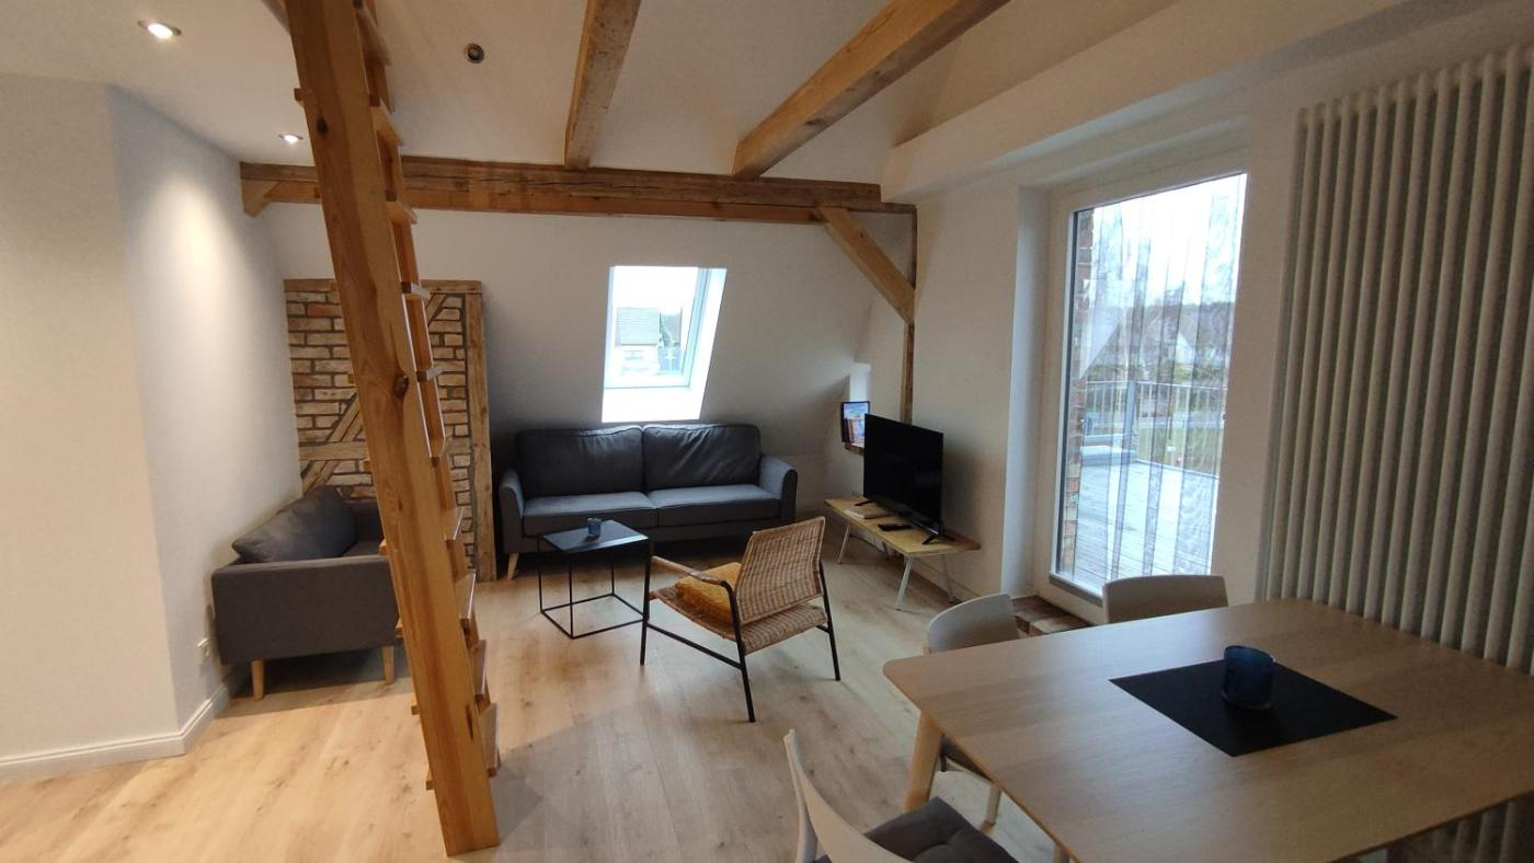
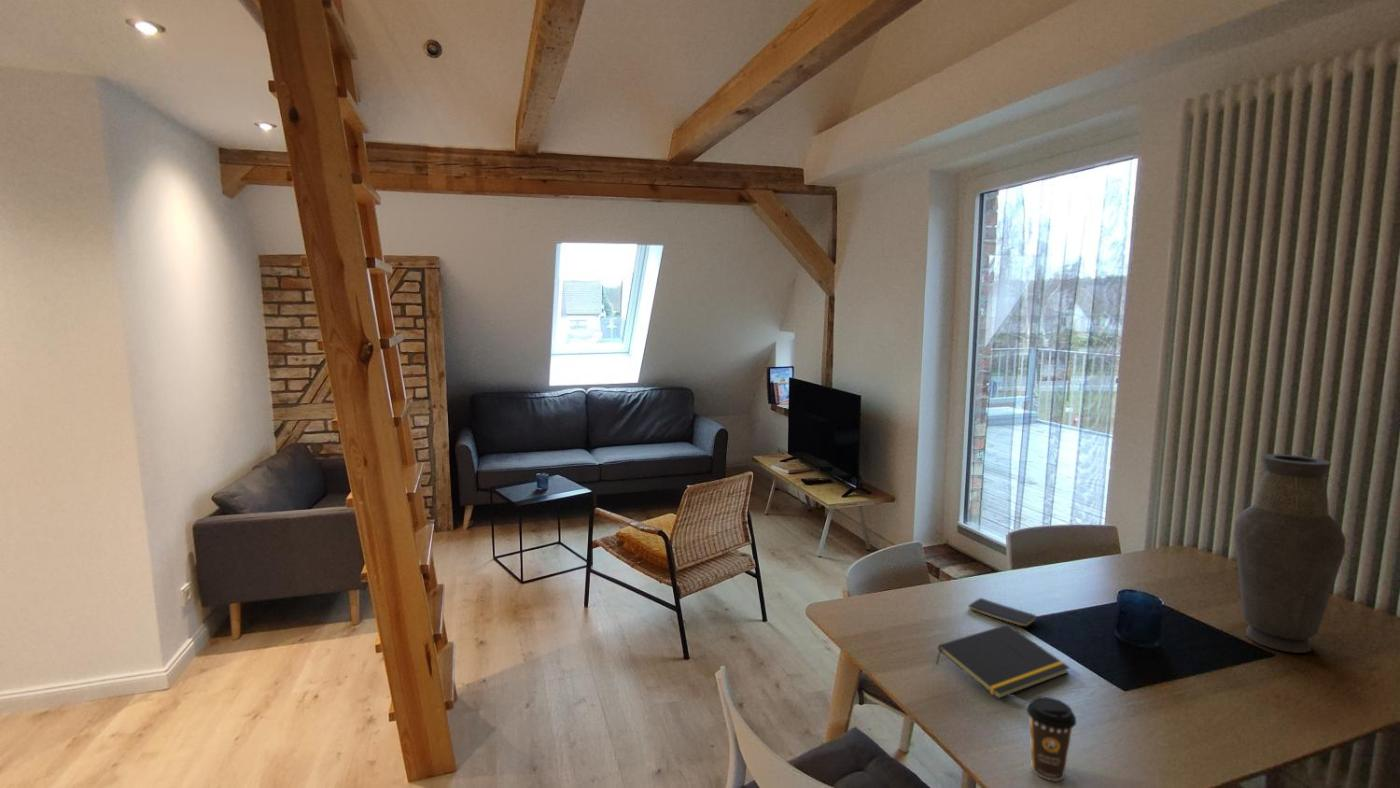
+ coffee cup [1026,696,1077,781]
+ notepad [935,623,1071,700]
+ smartphone [967,597,1037,627]
+ vase [1233,453,1347,654]
